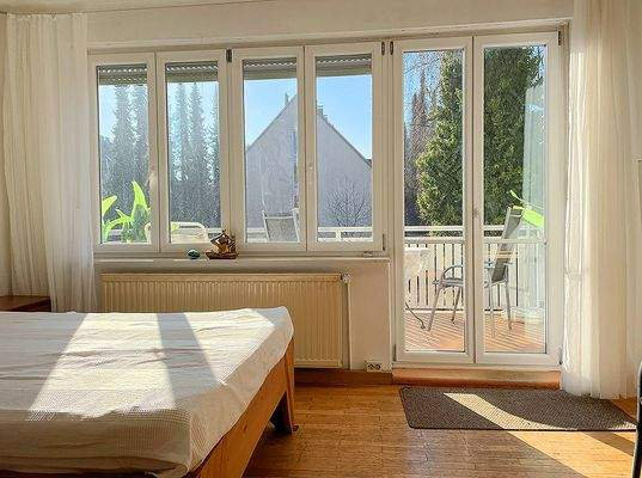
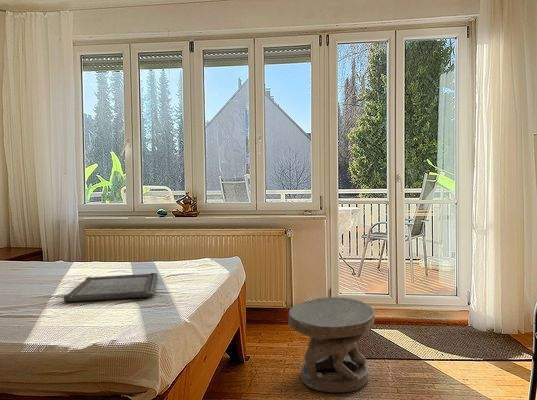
+ carved stool [288,296,376,393]
+ serving tray [63,272,159,303]
